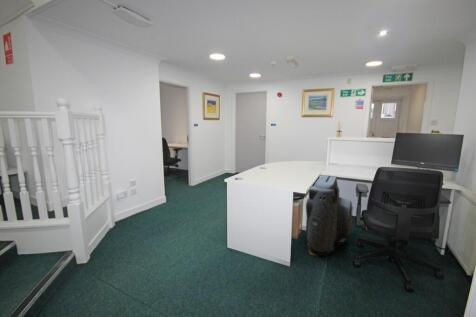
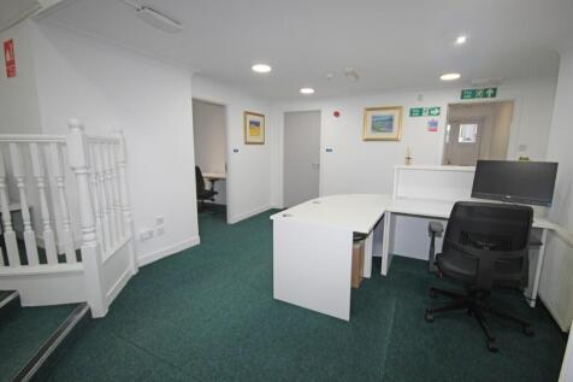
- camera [305,175,354,258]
